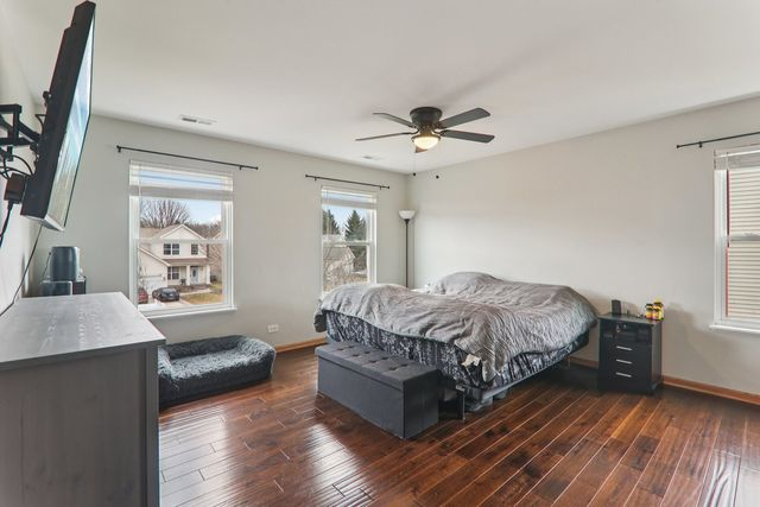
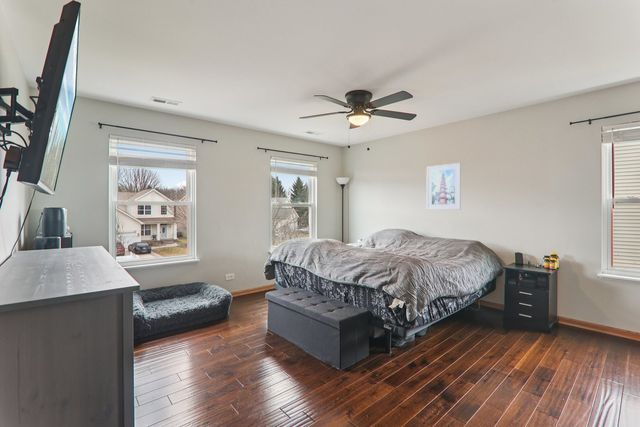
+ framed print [426,162,462,211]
